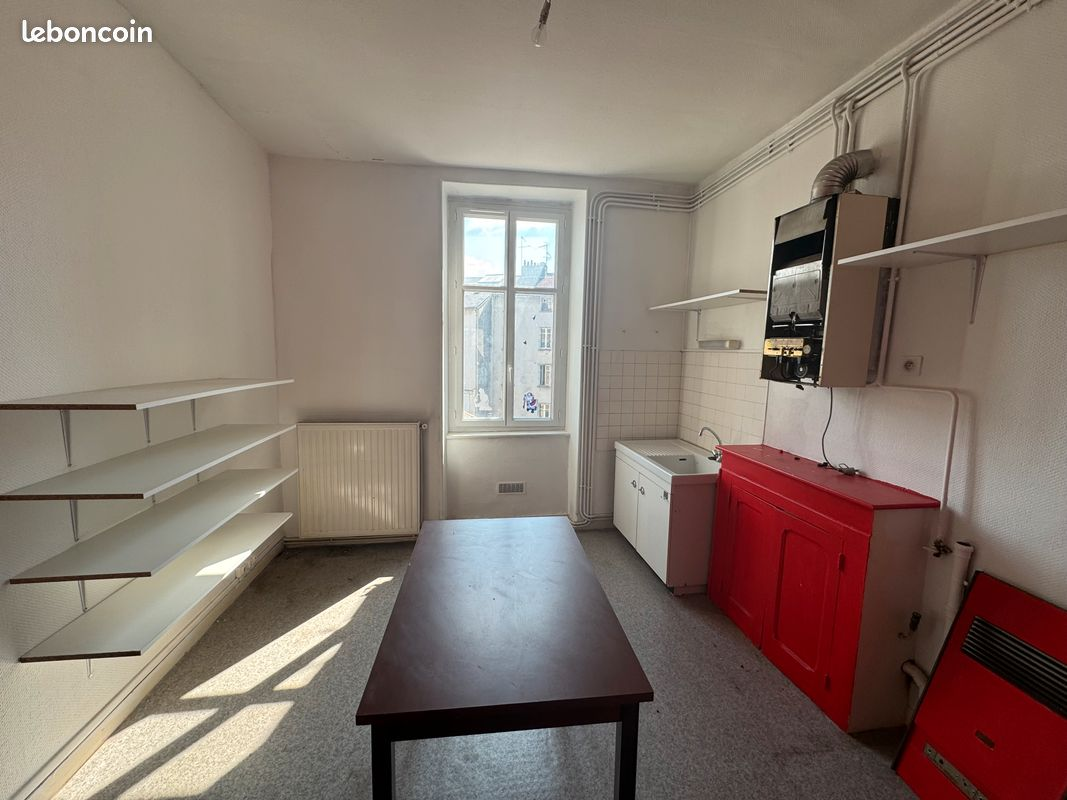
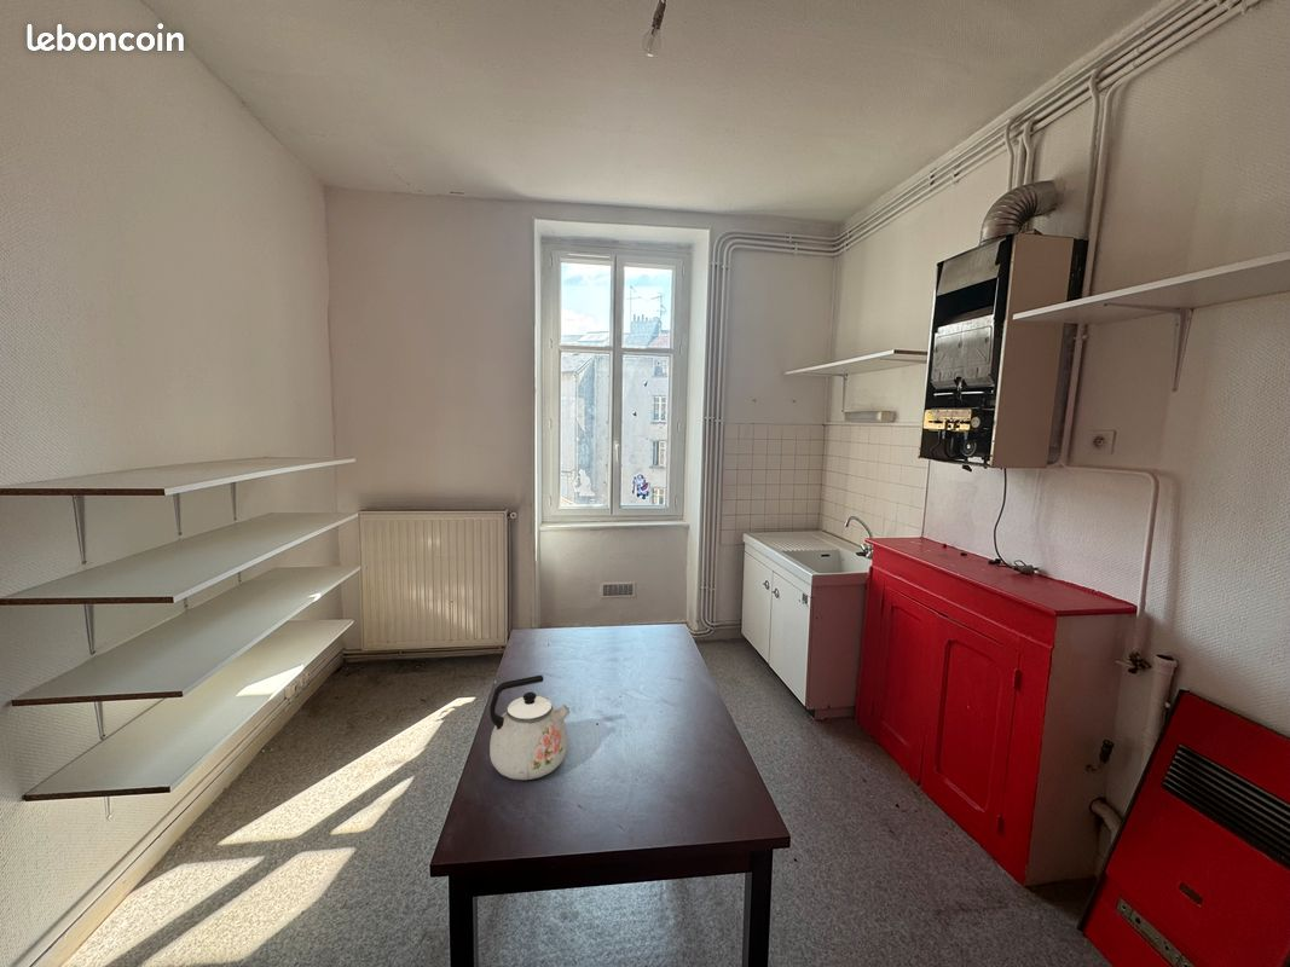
+ kettle [488,674,572,781]
